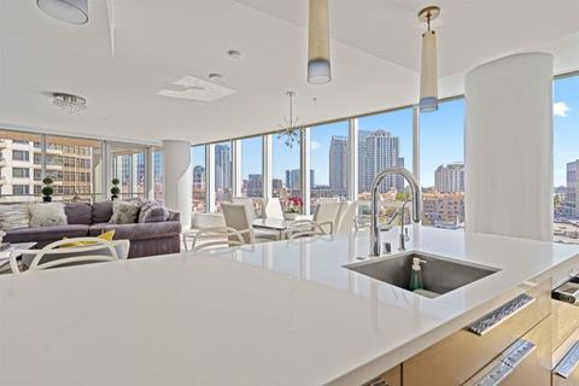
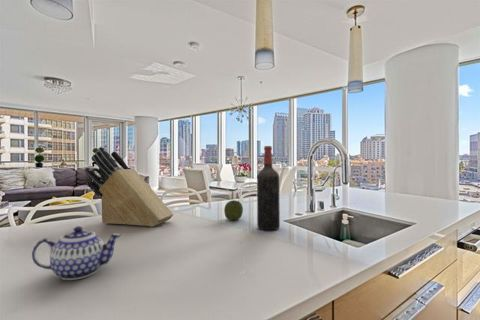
+ apple [223,199,244,221]
+ teapot [31,225,121,281]
+ wine bottle [256,145,281,231]
+ knife block [84,146,174,228]
